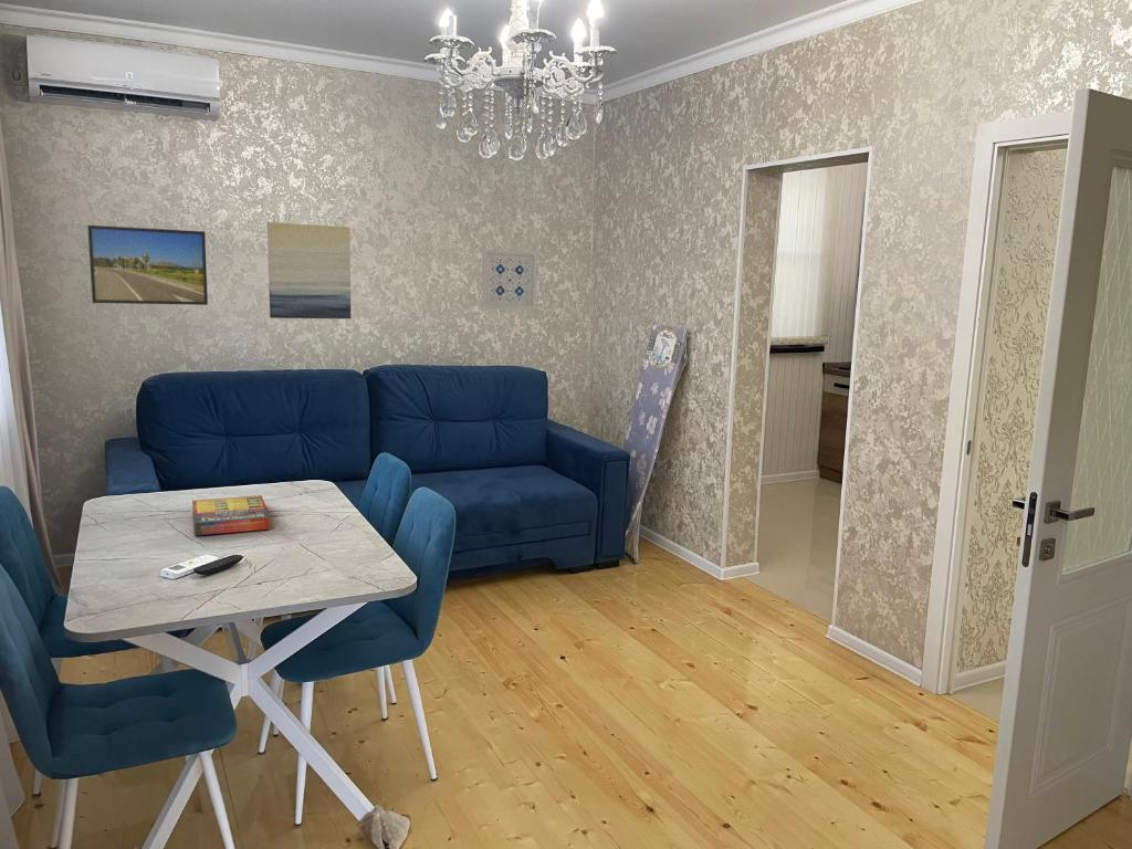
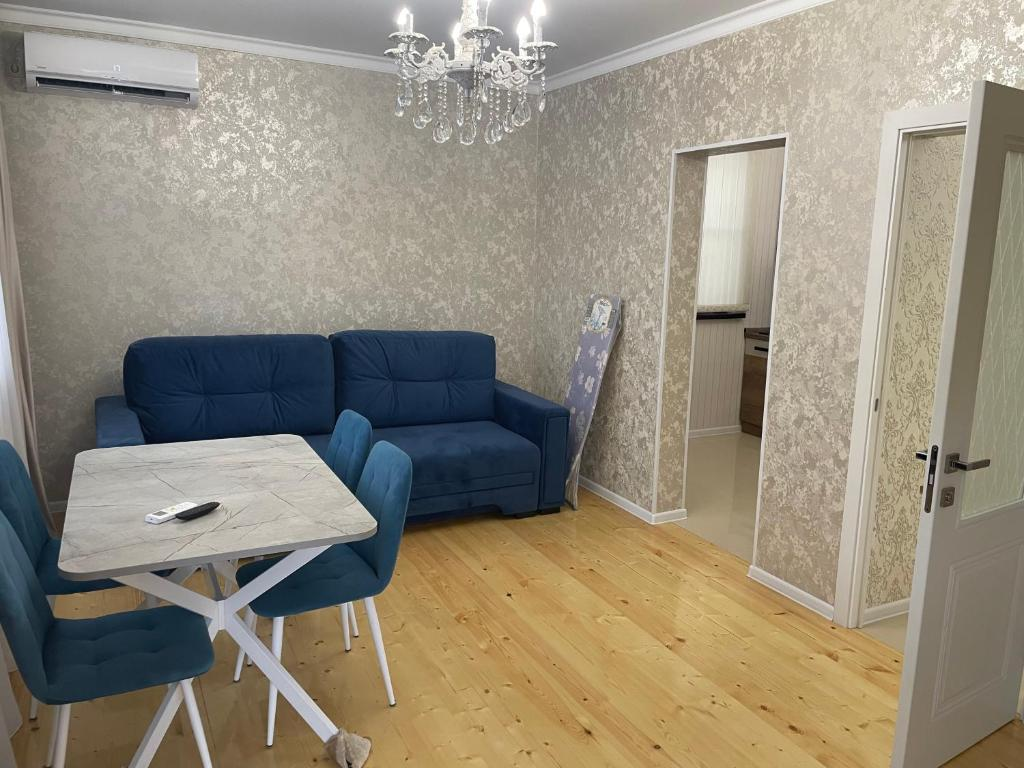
- wall art [481,249,538,311]
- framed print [86,224,209,306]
- wall art [266,221,352,319]
- game compilation box [191,494,272,536]
